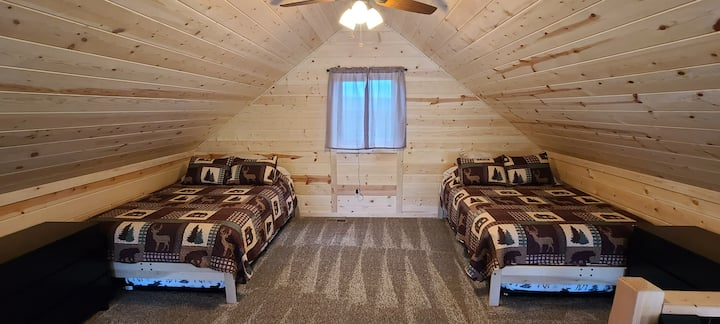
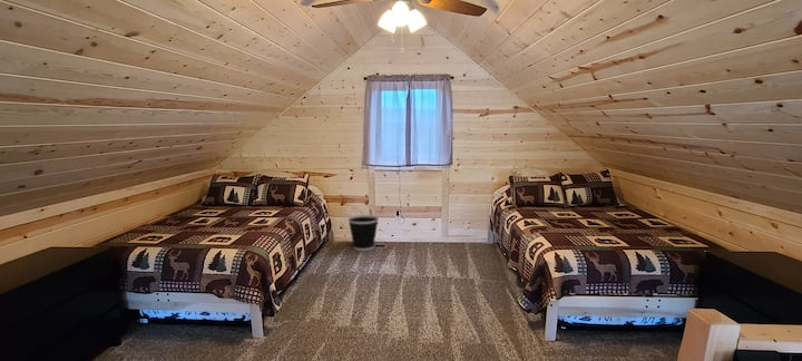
+ wastebasket [346,214,380,252]
